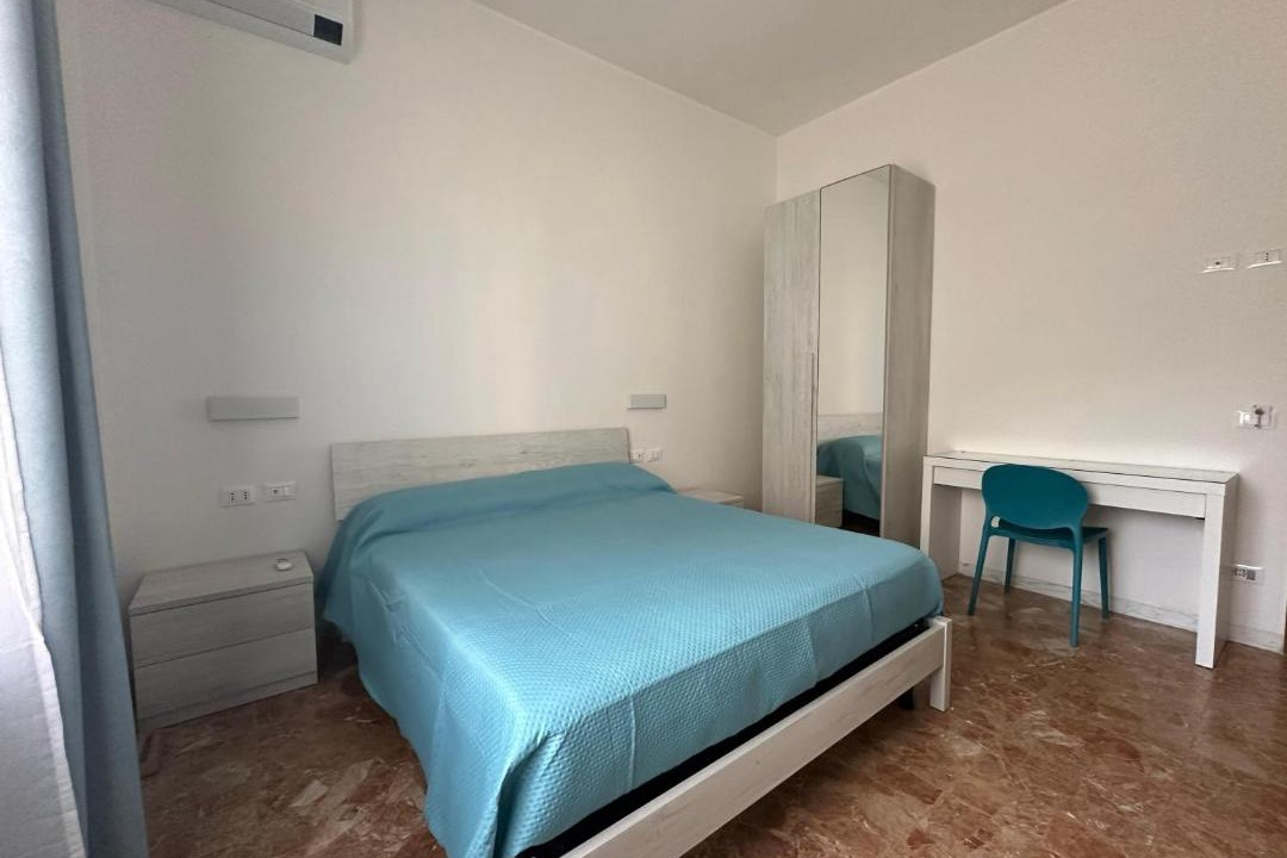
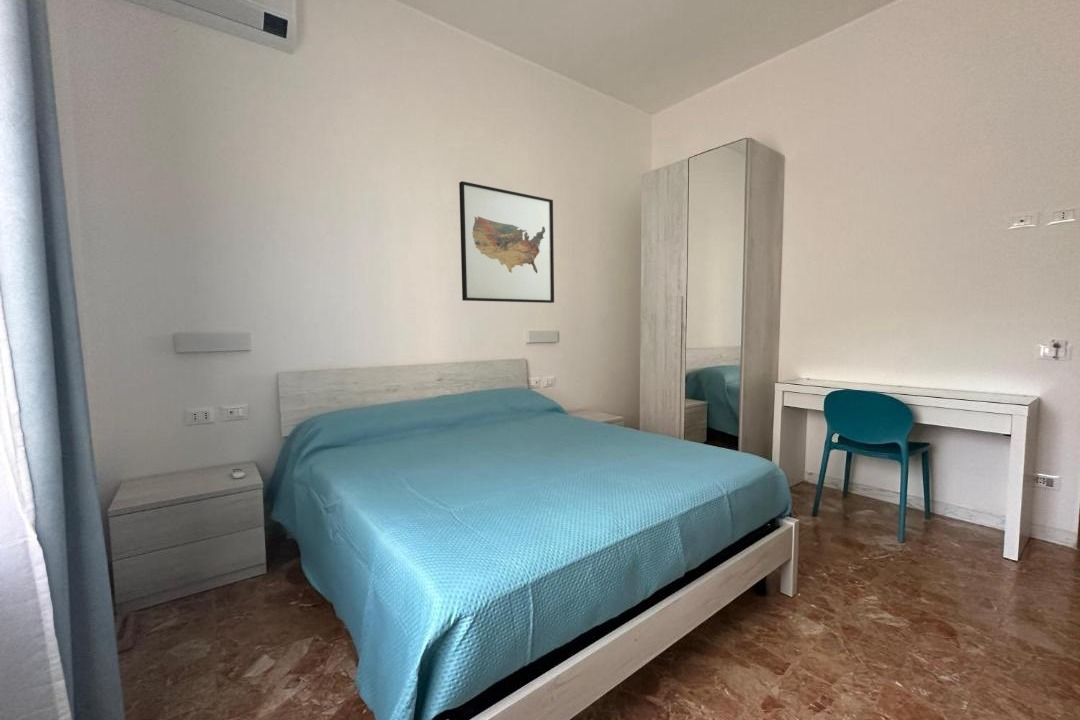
+ wall art [458,180,555,304]
